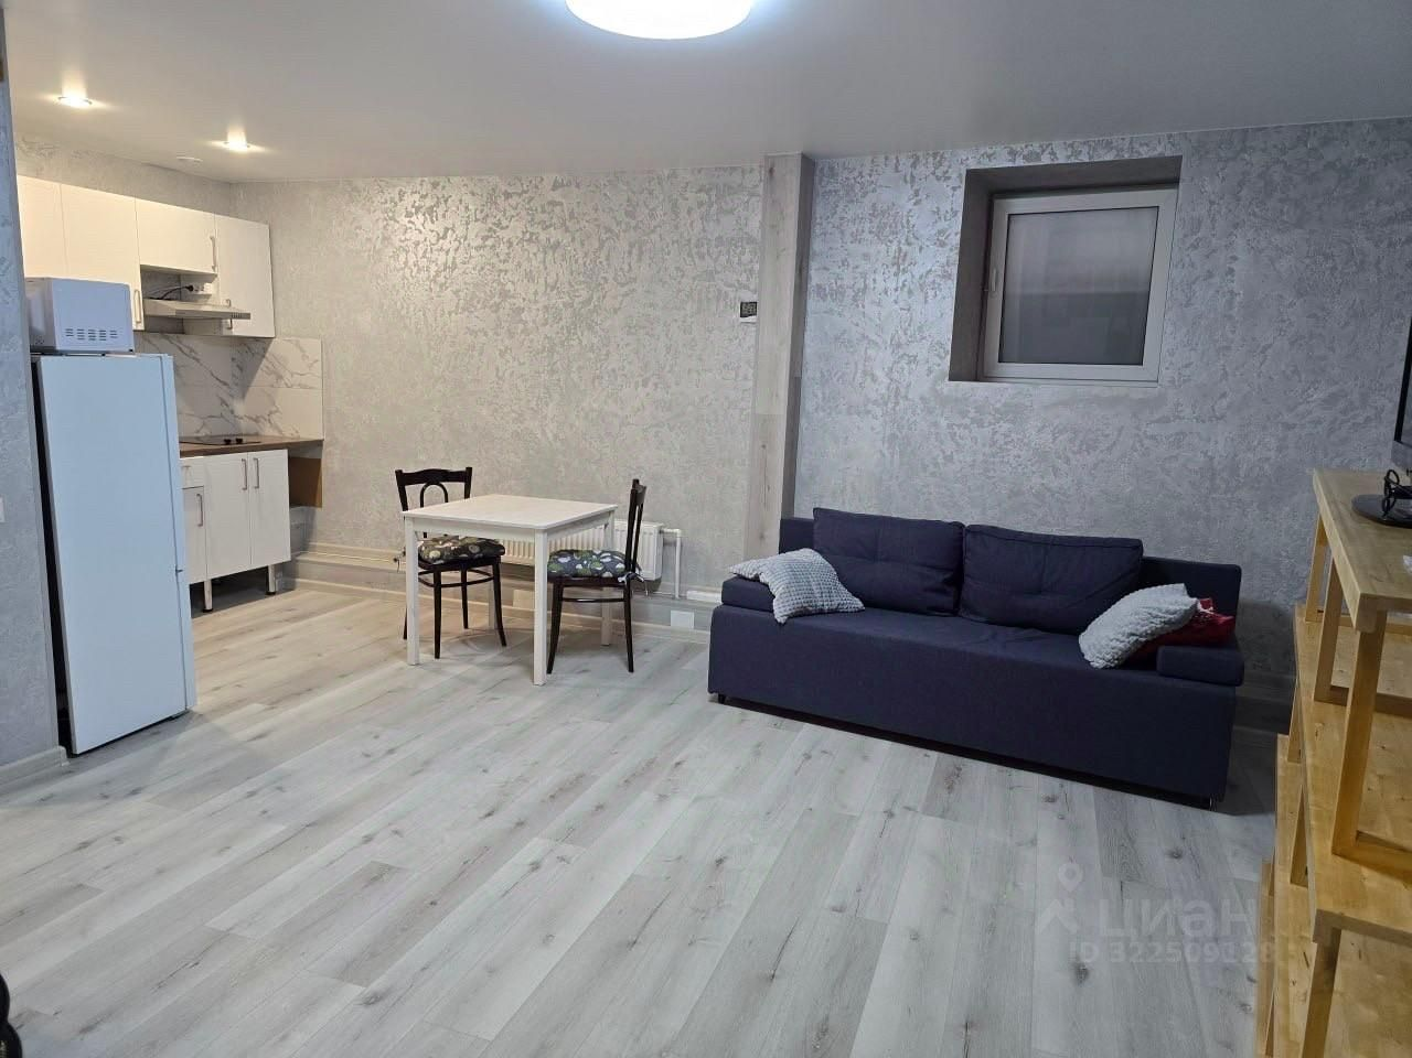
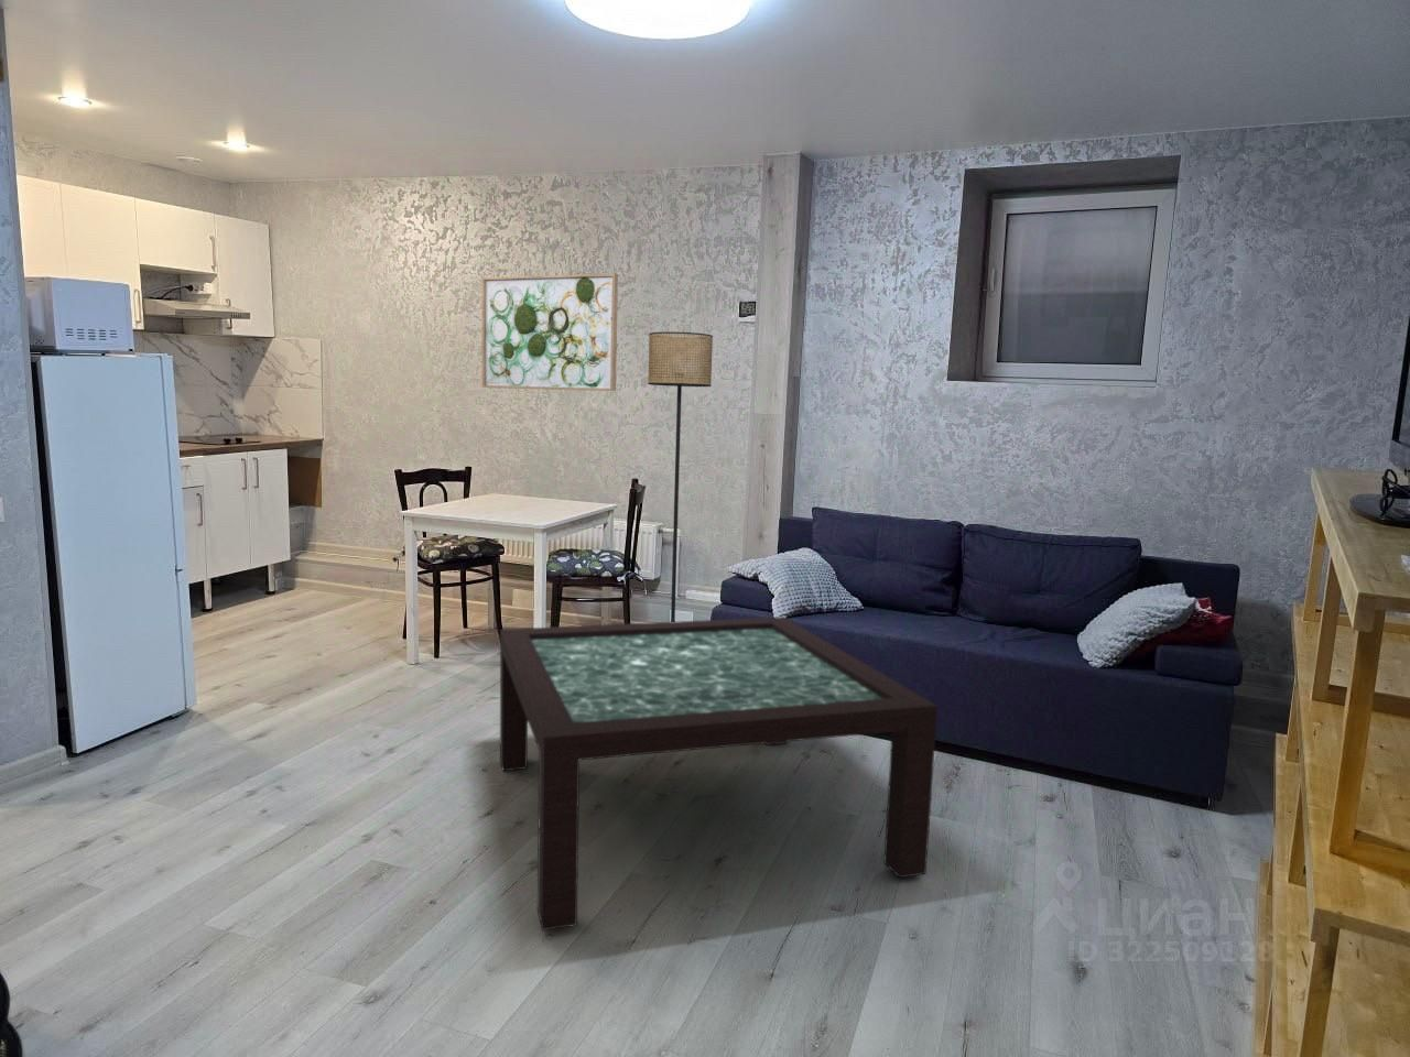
+ floor lamp [646,330,714,622]
+ wall art [482,273,620,392]
+ coffee table [498,615,938,932]
